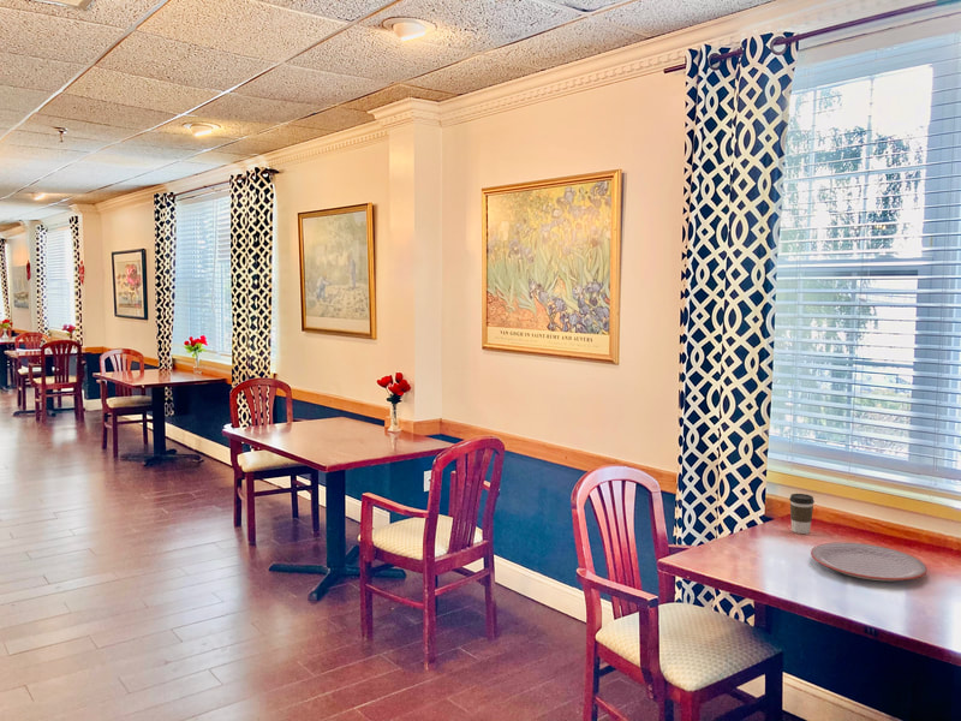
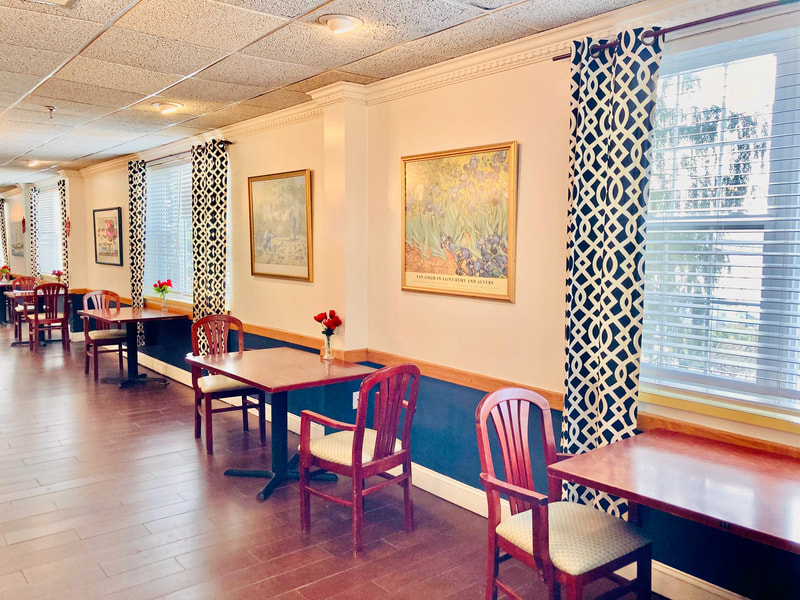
- coffee cup [788,493,816,535]
- plate [810,541,929,583]
